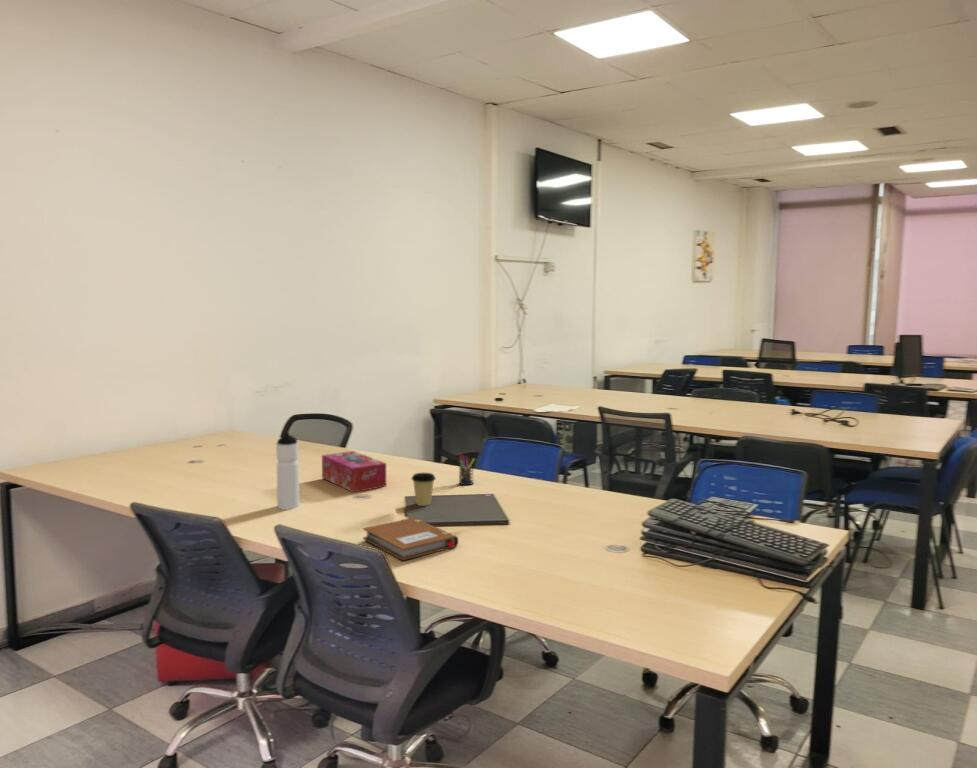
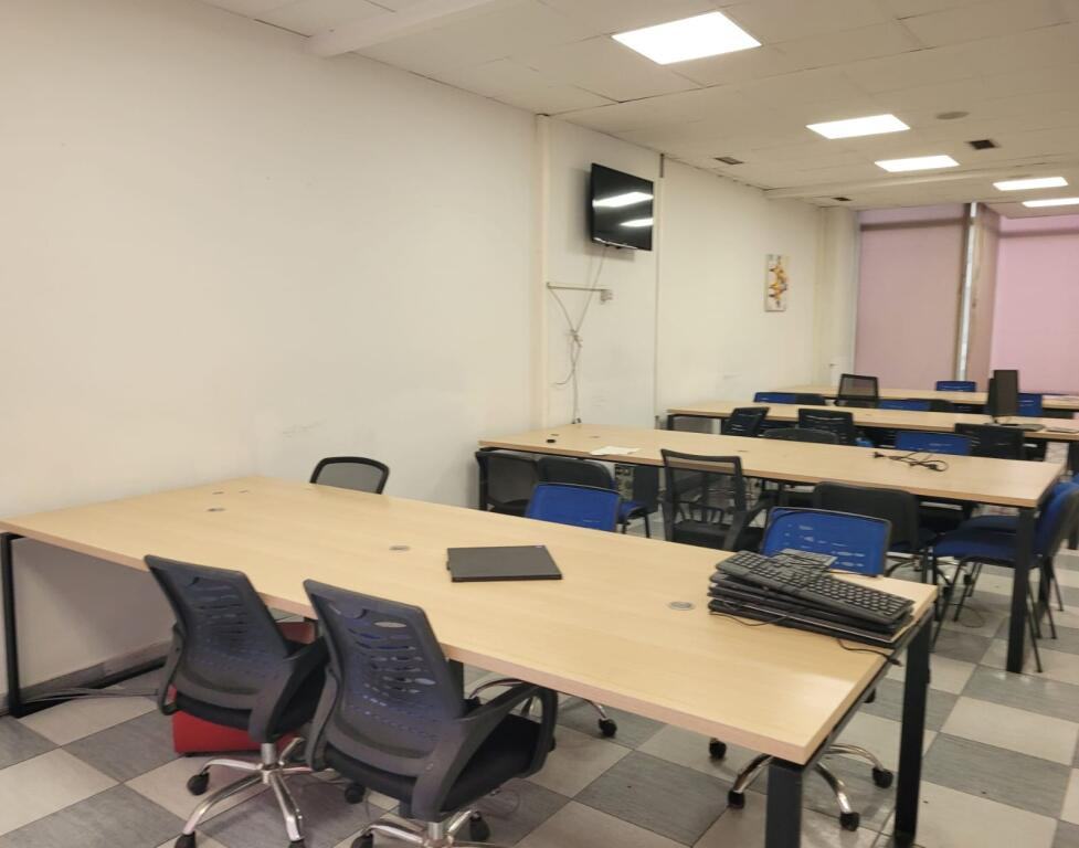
- coffee cup [411,472,437,507]
- pen holder [458,453,476,486]
- tissue box [321,450,387,493]
- water bottle [275,432,300,511]
- notebook [362,517,459,561]
